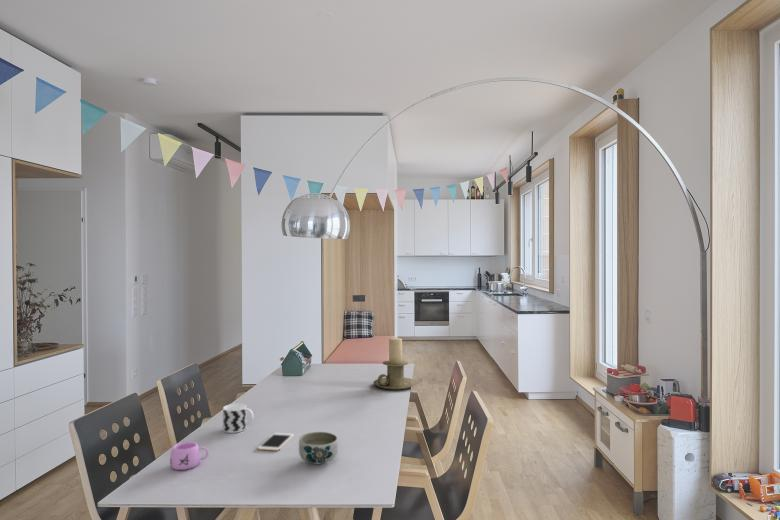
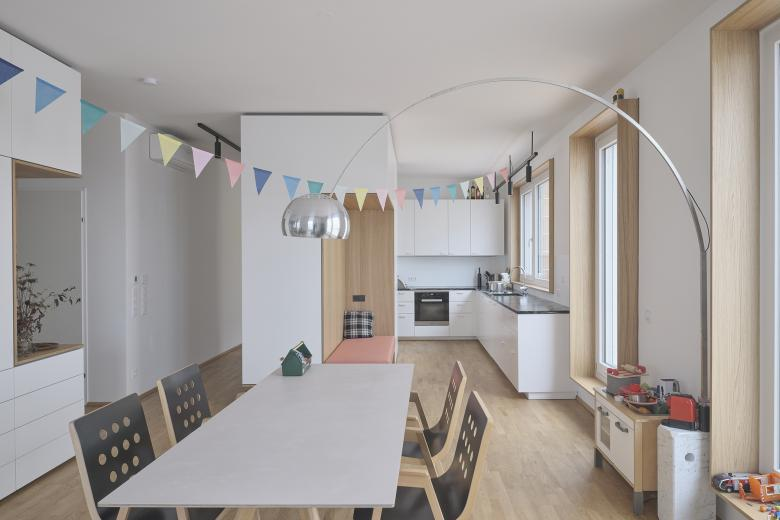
- cup [222,403,255,434]
- bowl [298,431,339,465]
- candle holder [372,337,419,391]
- cell phone [257,432,295,452]
- mug [169,441,210,471]
